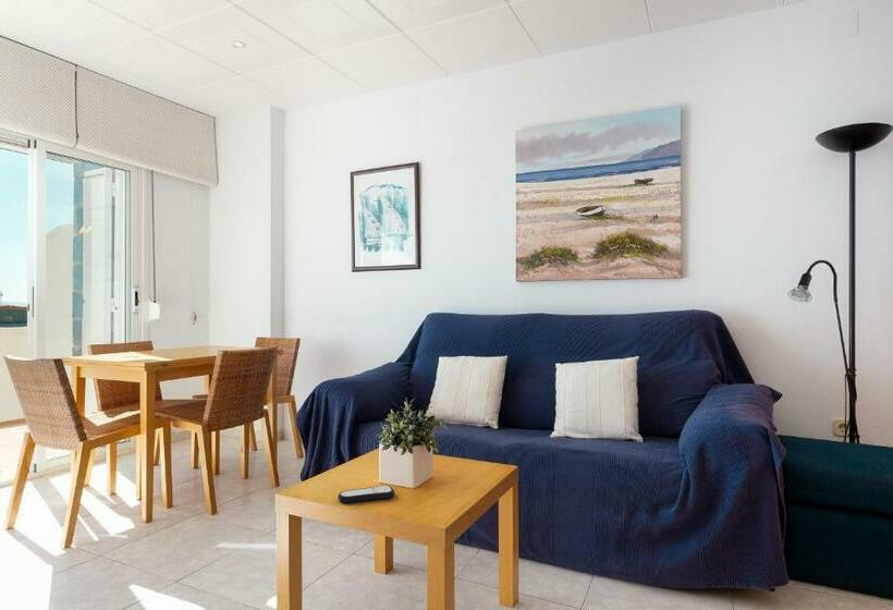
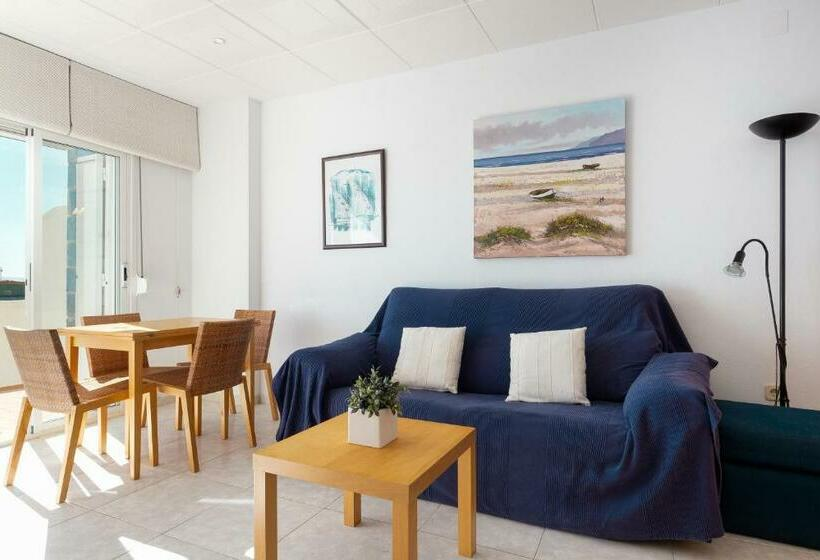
- remote control [337,485,395,504]
